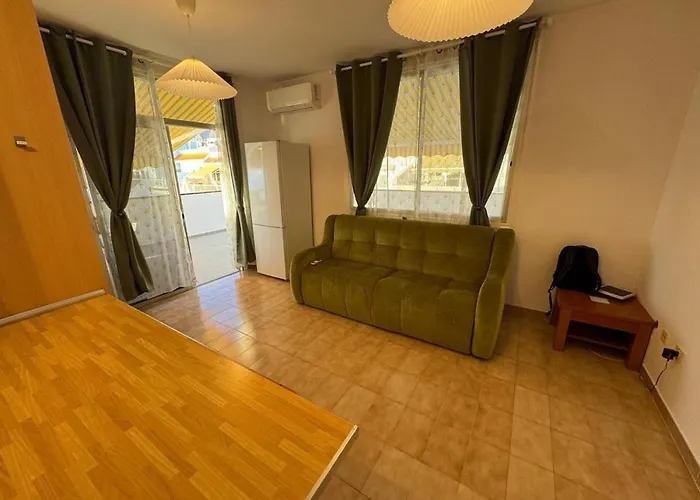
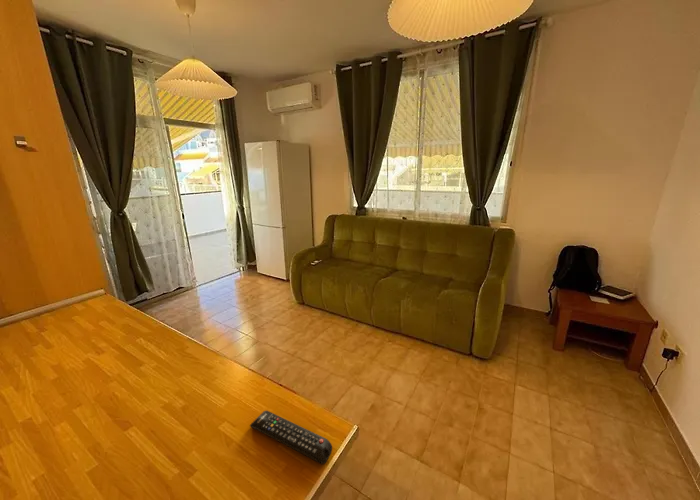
+ remote control [249,410,333,465]
